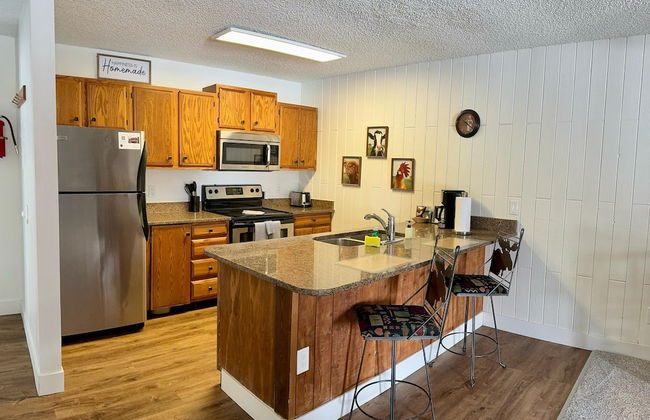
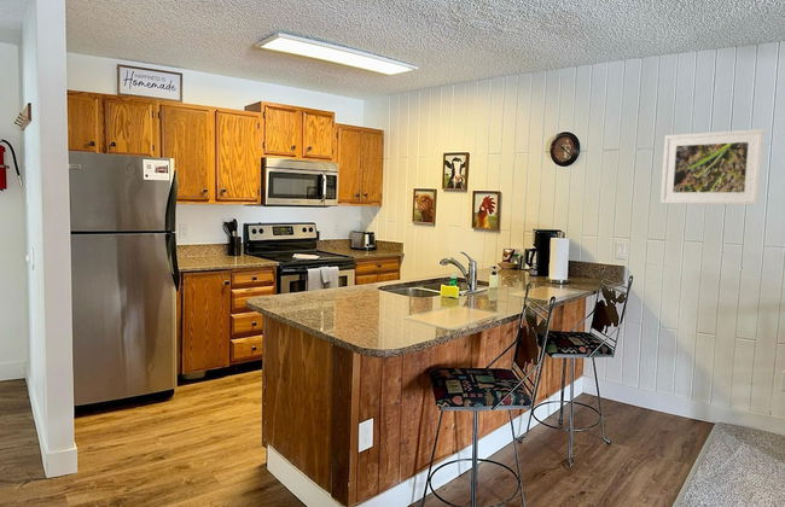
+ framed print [659,128,764,205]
